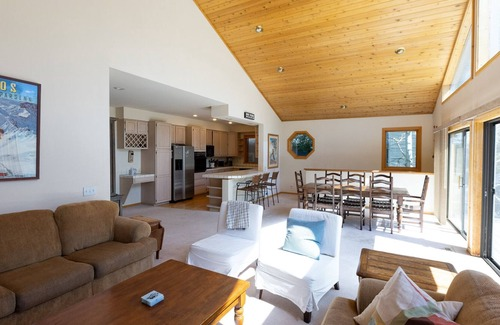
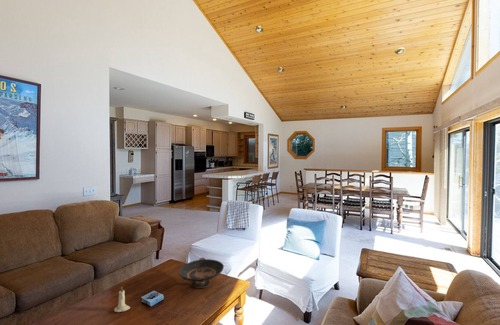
+ decorative bowl [178,257,225,289]
+ candle [113,286,131,313]
